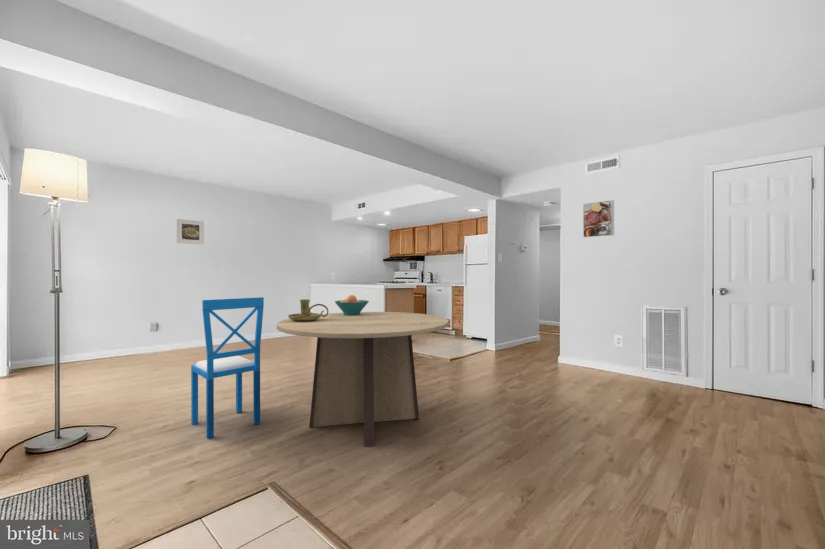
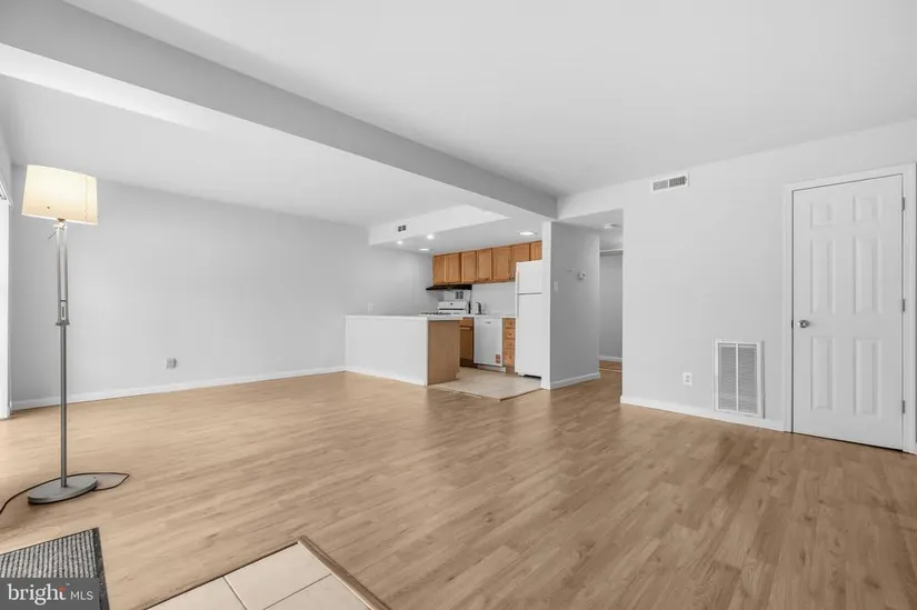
- fruit bowl [334,294,370,315]
- candle holder [287,298,329,321]
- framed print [582,199,615,238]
- dining chair [190,296,265,440]
- dining table [276,311,449,448]
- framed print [176,218,205,245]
